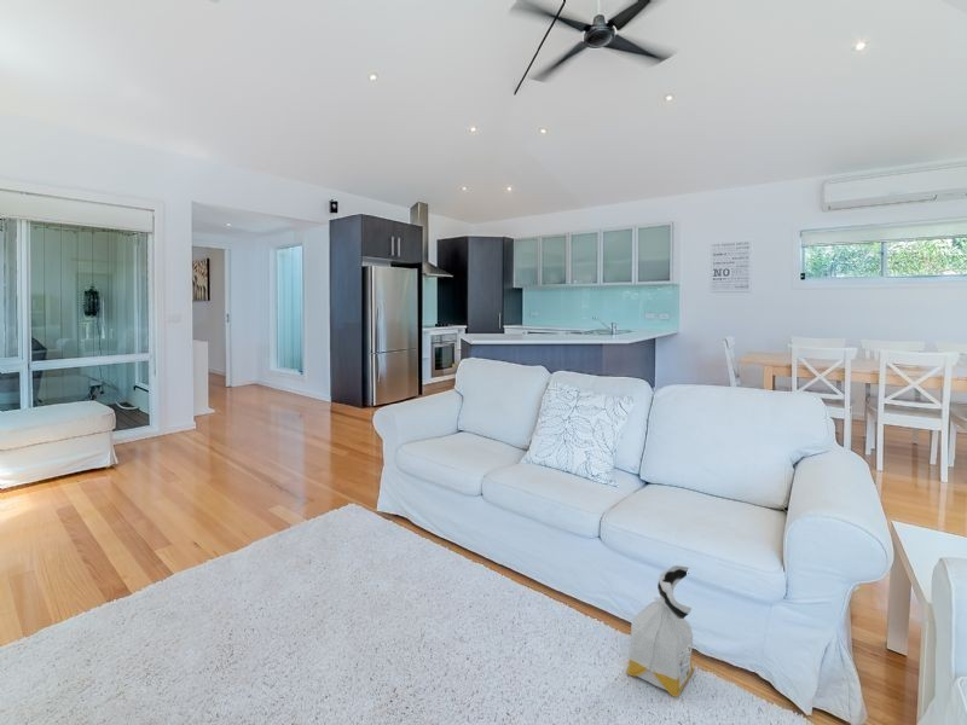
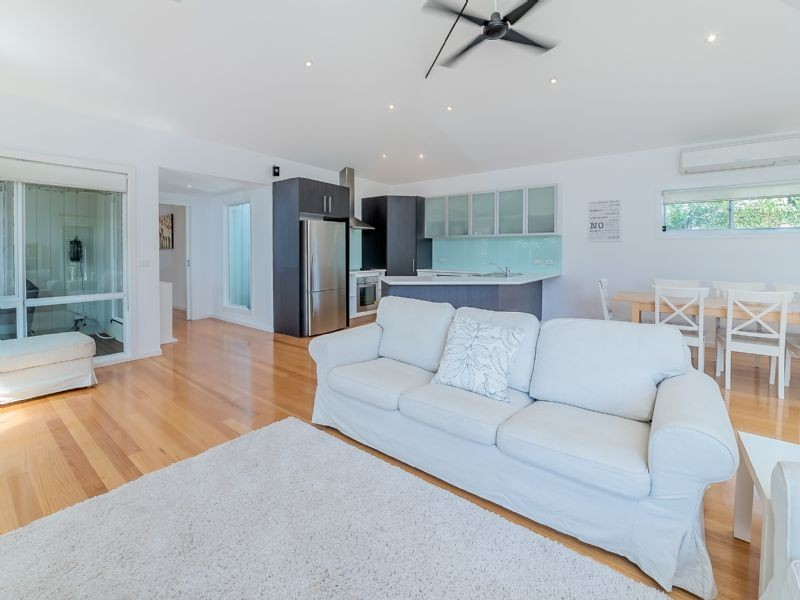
- bag [625,564,696,698]
